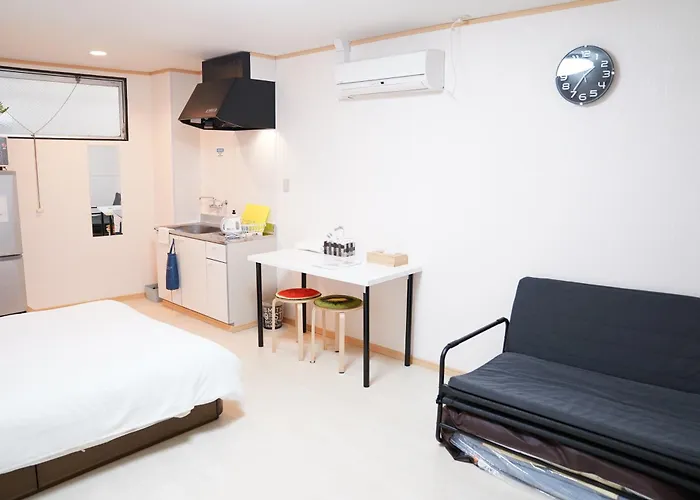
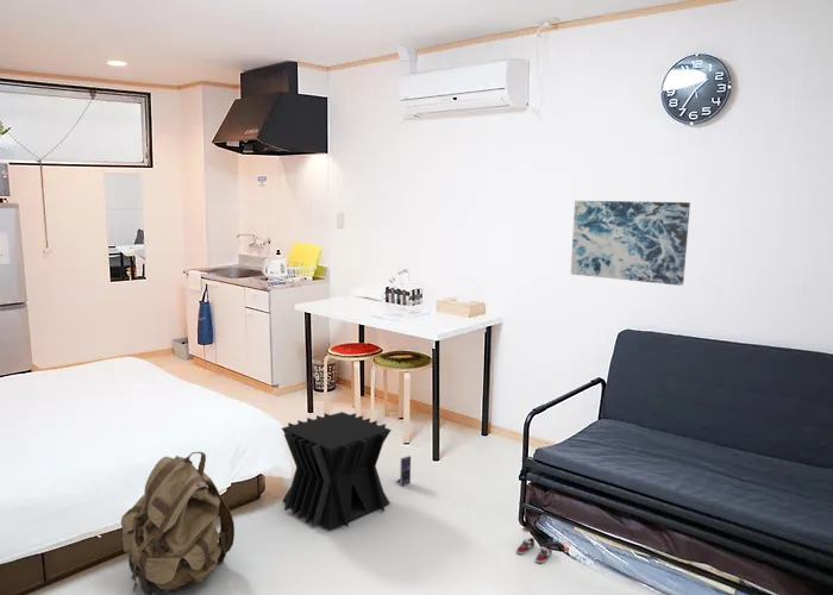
+ wall art [570,200,691,287]
+ sneaker [515,537,553,564]
+ side table [281,411,412,530]
+ backpack [120,451,236,595]
